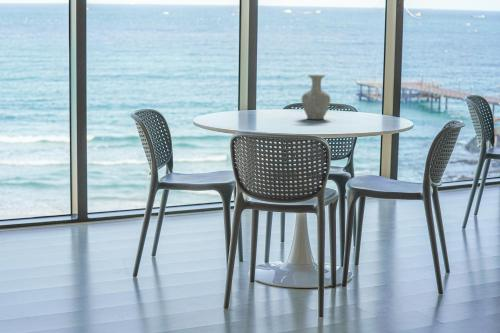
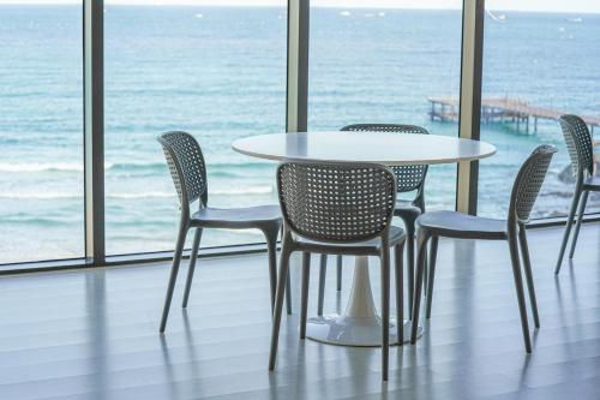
- vase [301,74,331,120]
